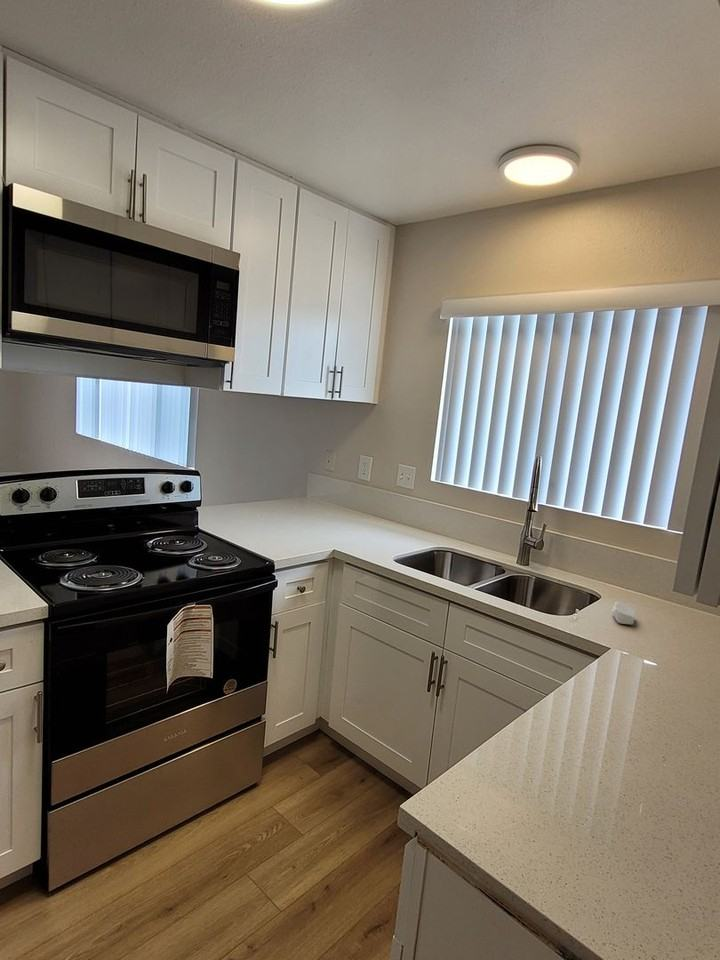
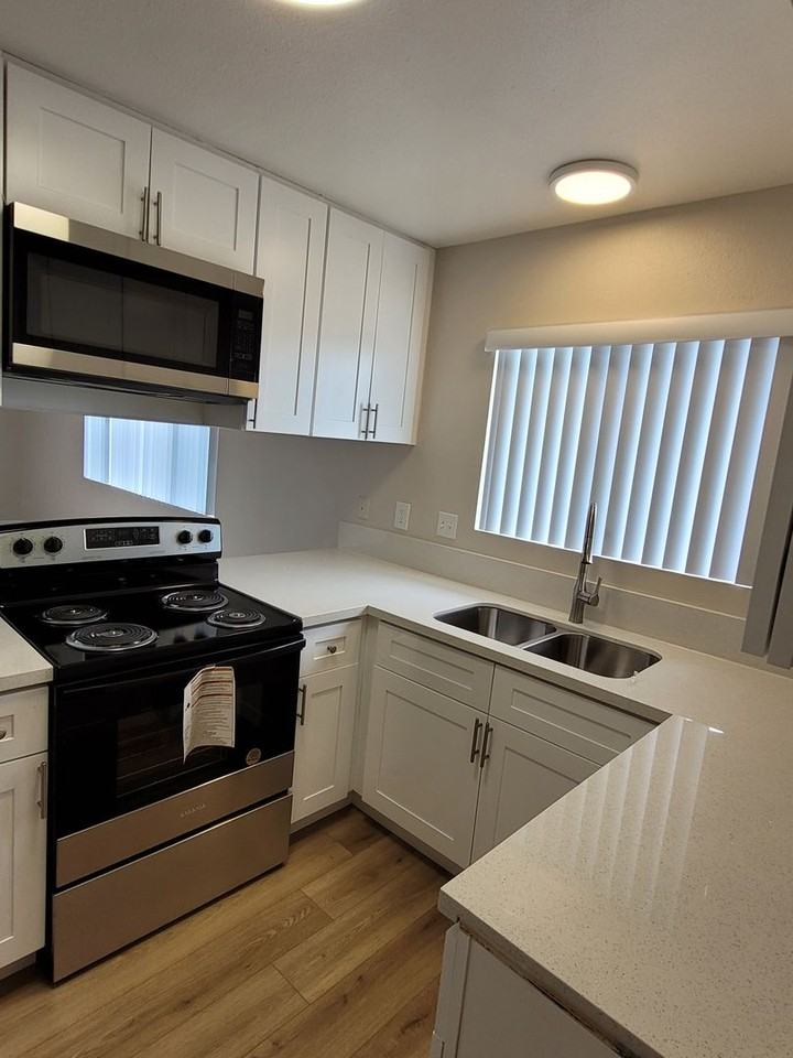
- soap bar [611,600,636,625]
